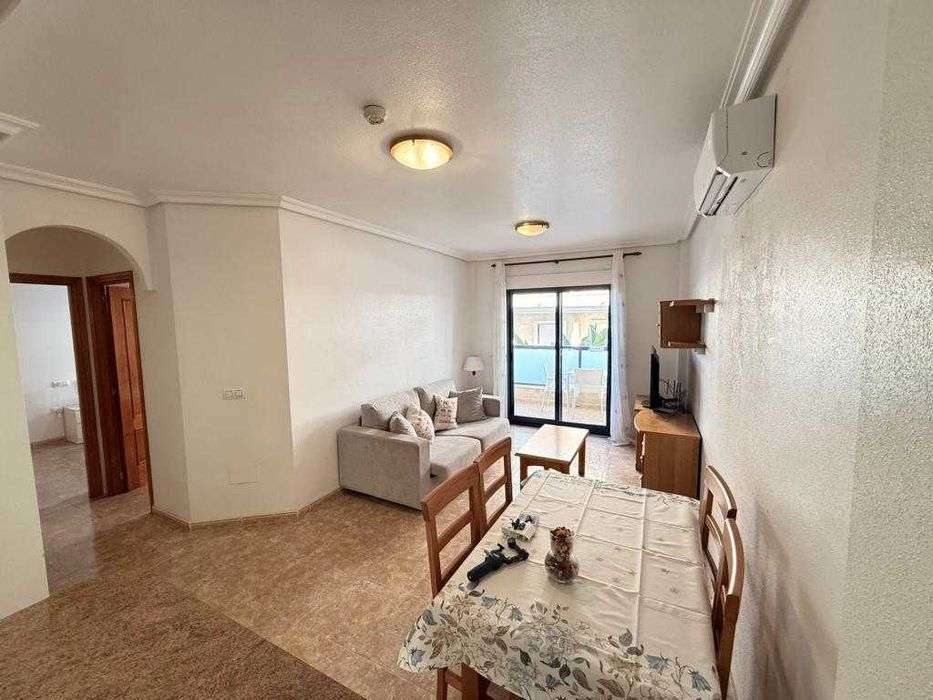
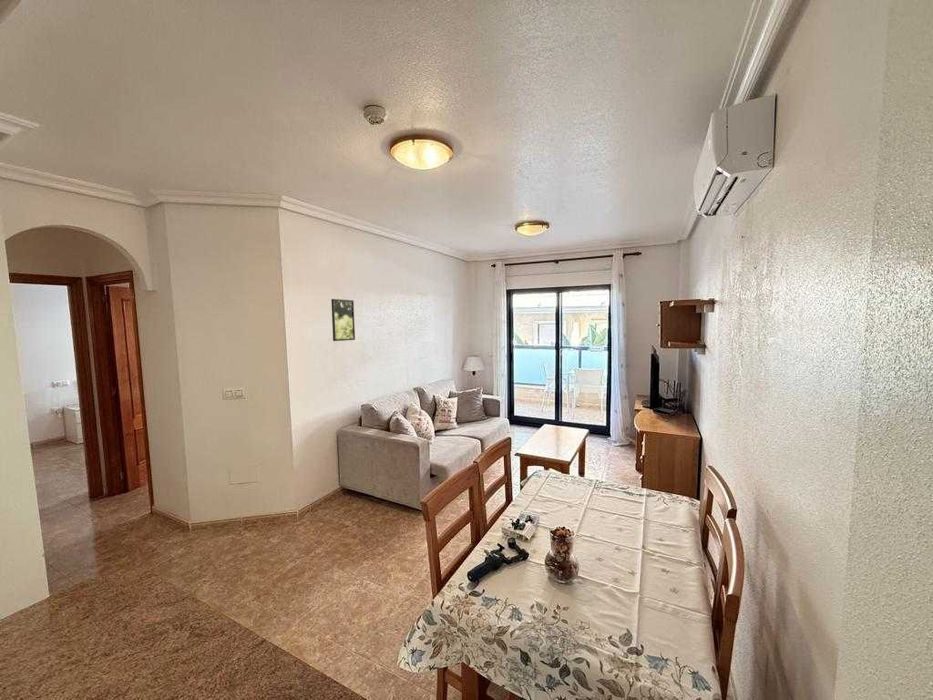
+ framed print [330,298,356,342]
